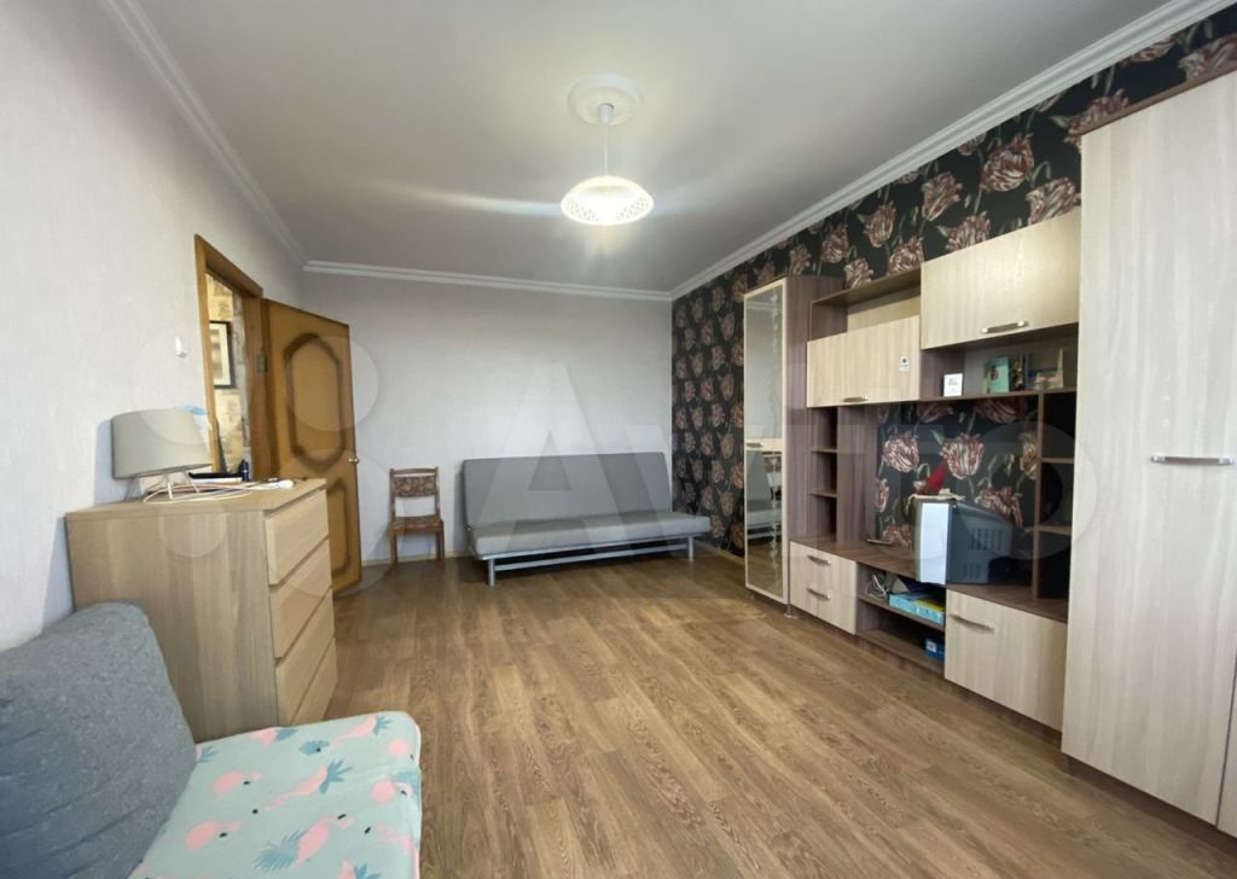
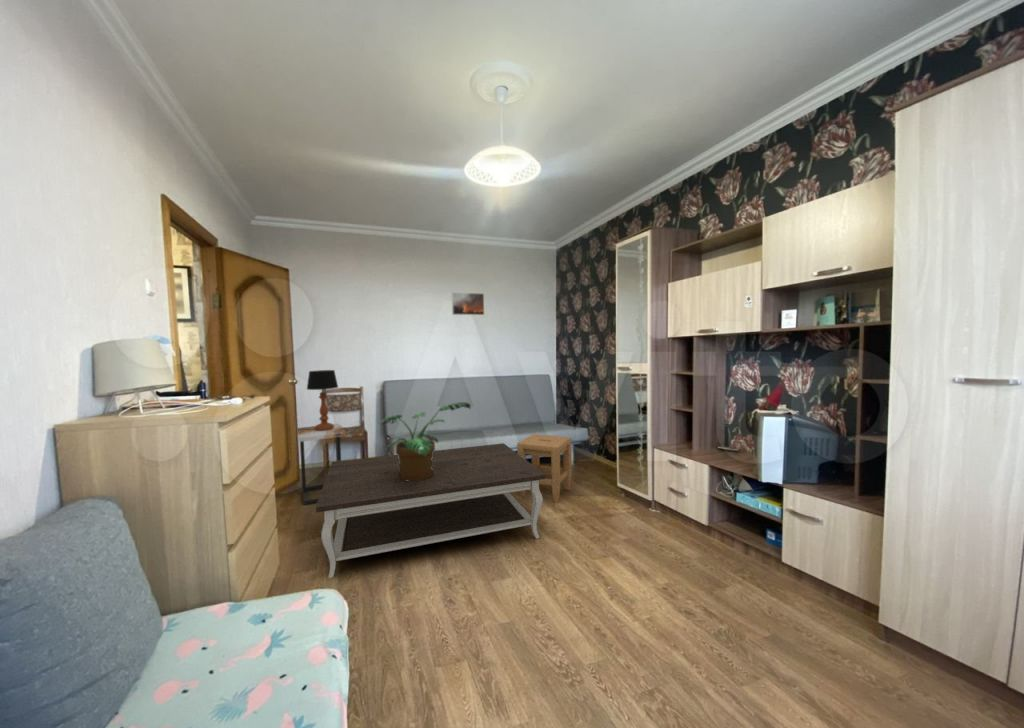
+ coffee table [315,442,547,579]
+ stool [516,433,572,504]
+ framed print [451,291,485,316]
+ table lamp [306,369,339,431]
+ potted plant [378,401,472,482]
+ side table [296,423,346,506]
